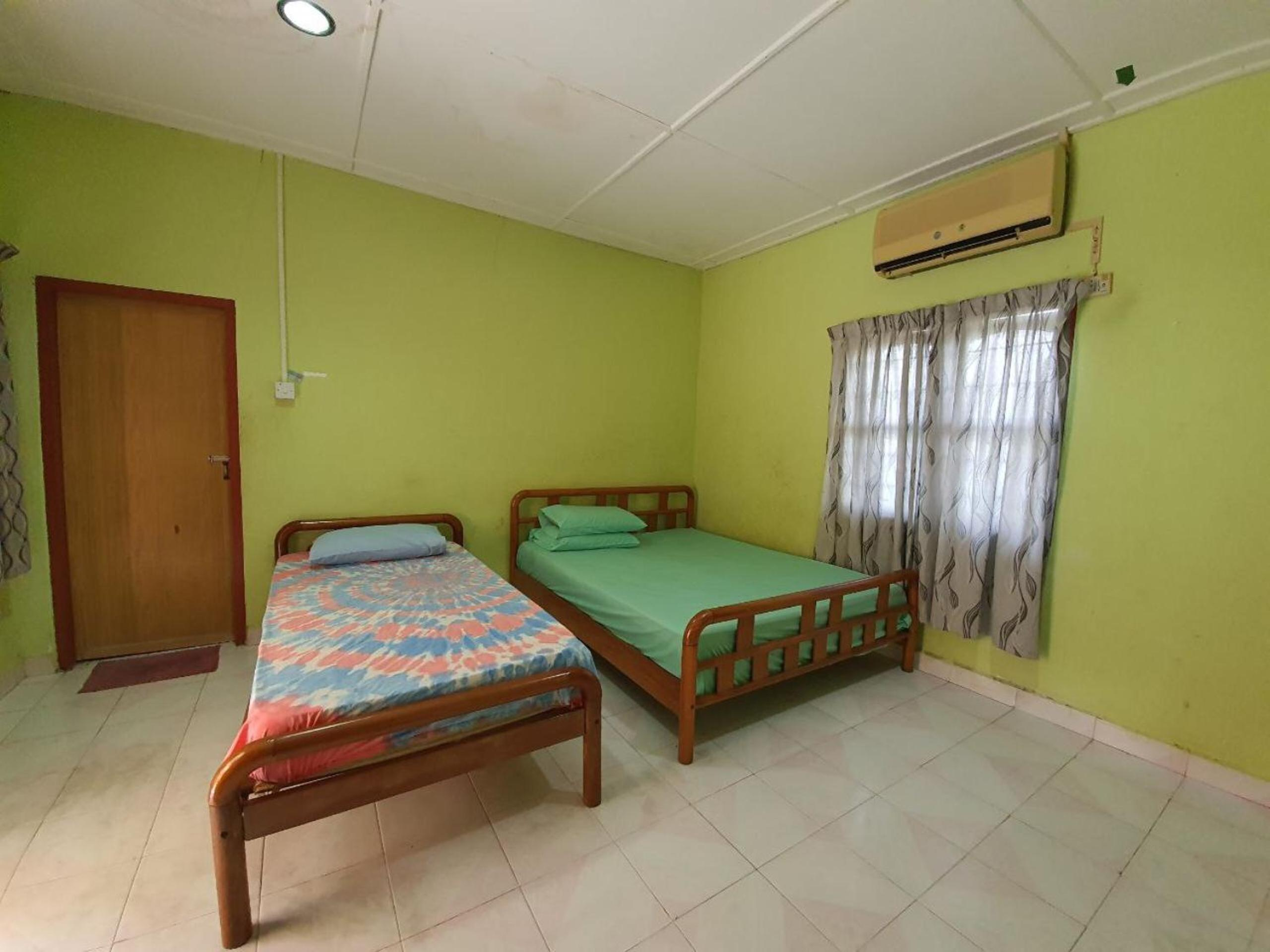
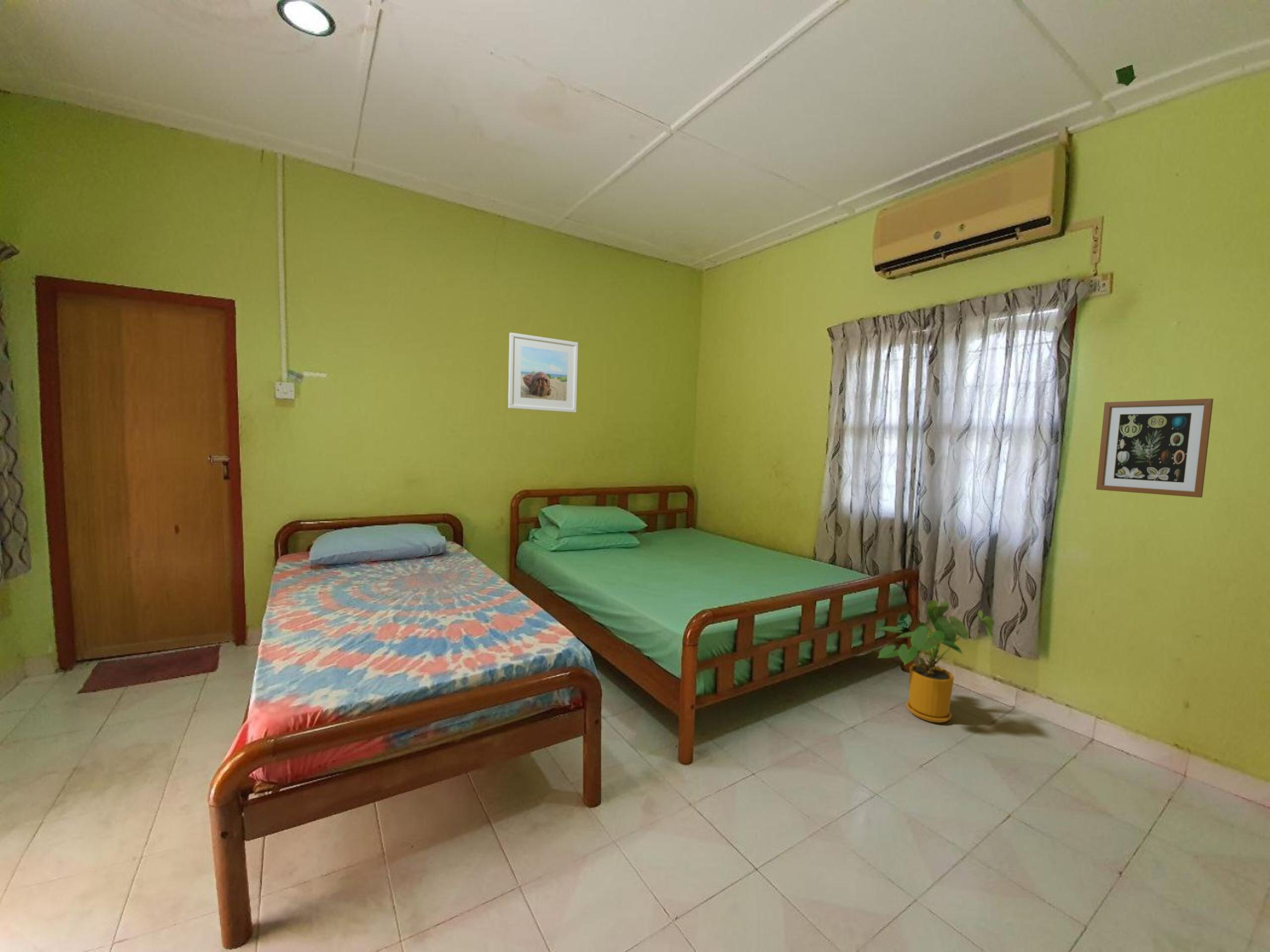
+ wall art [1096,398,1214,498]
+ house plant [877,599,995,723]
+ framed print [508,332,578,413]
